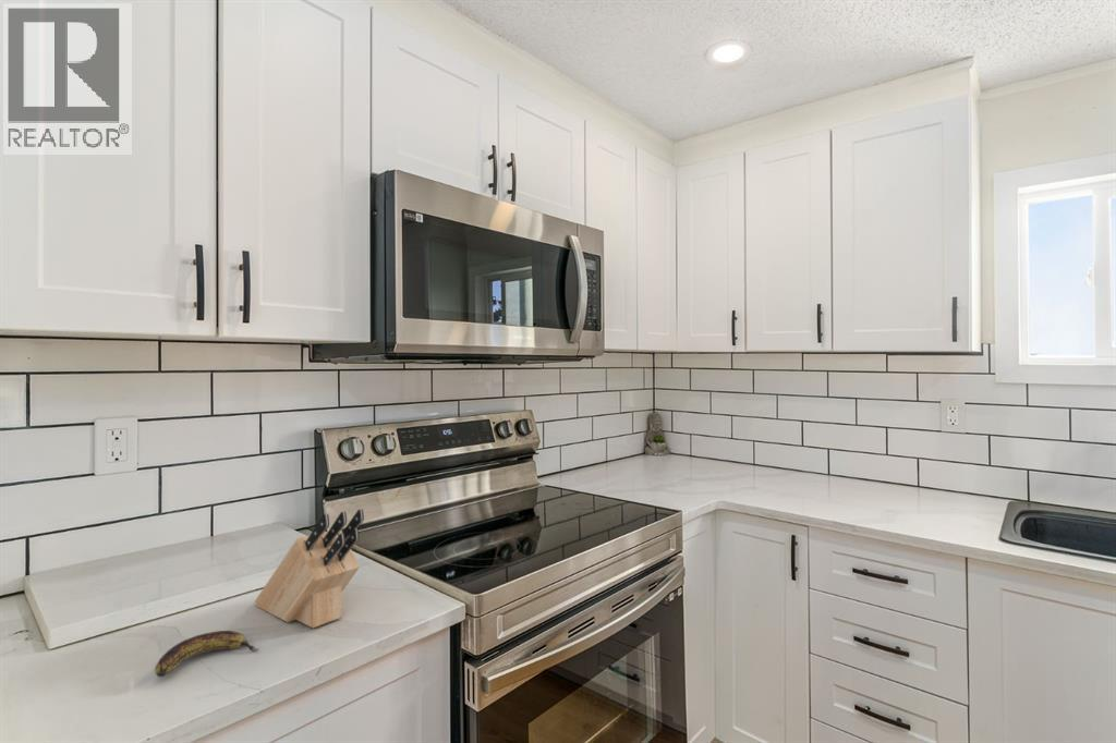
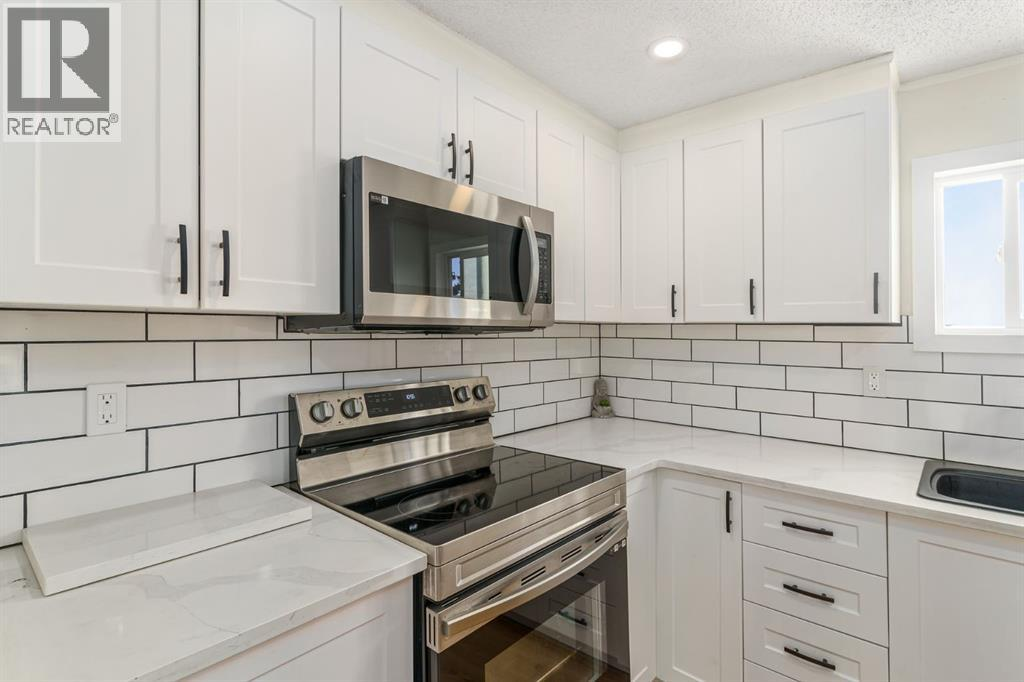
- knife block [254,508,365,629]
- banana [154,630,260,678]
